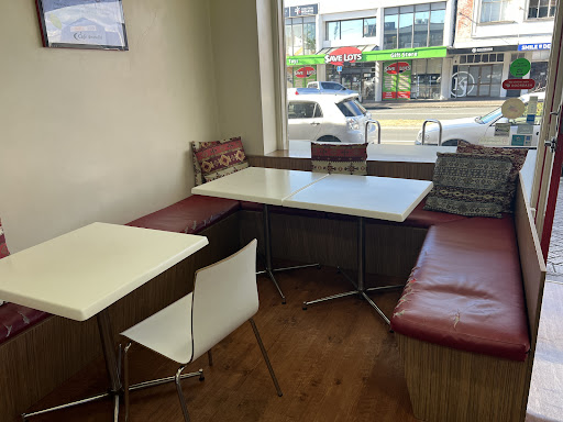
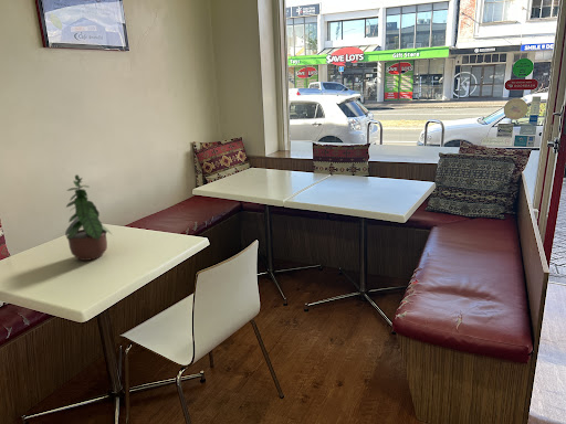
+ potted plant [64,173,113,262]
